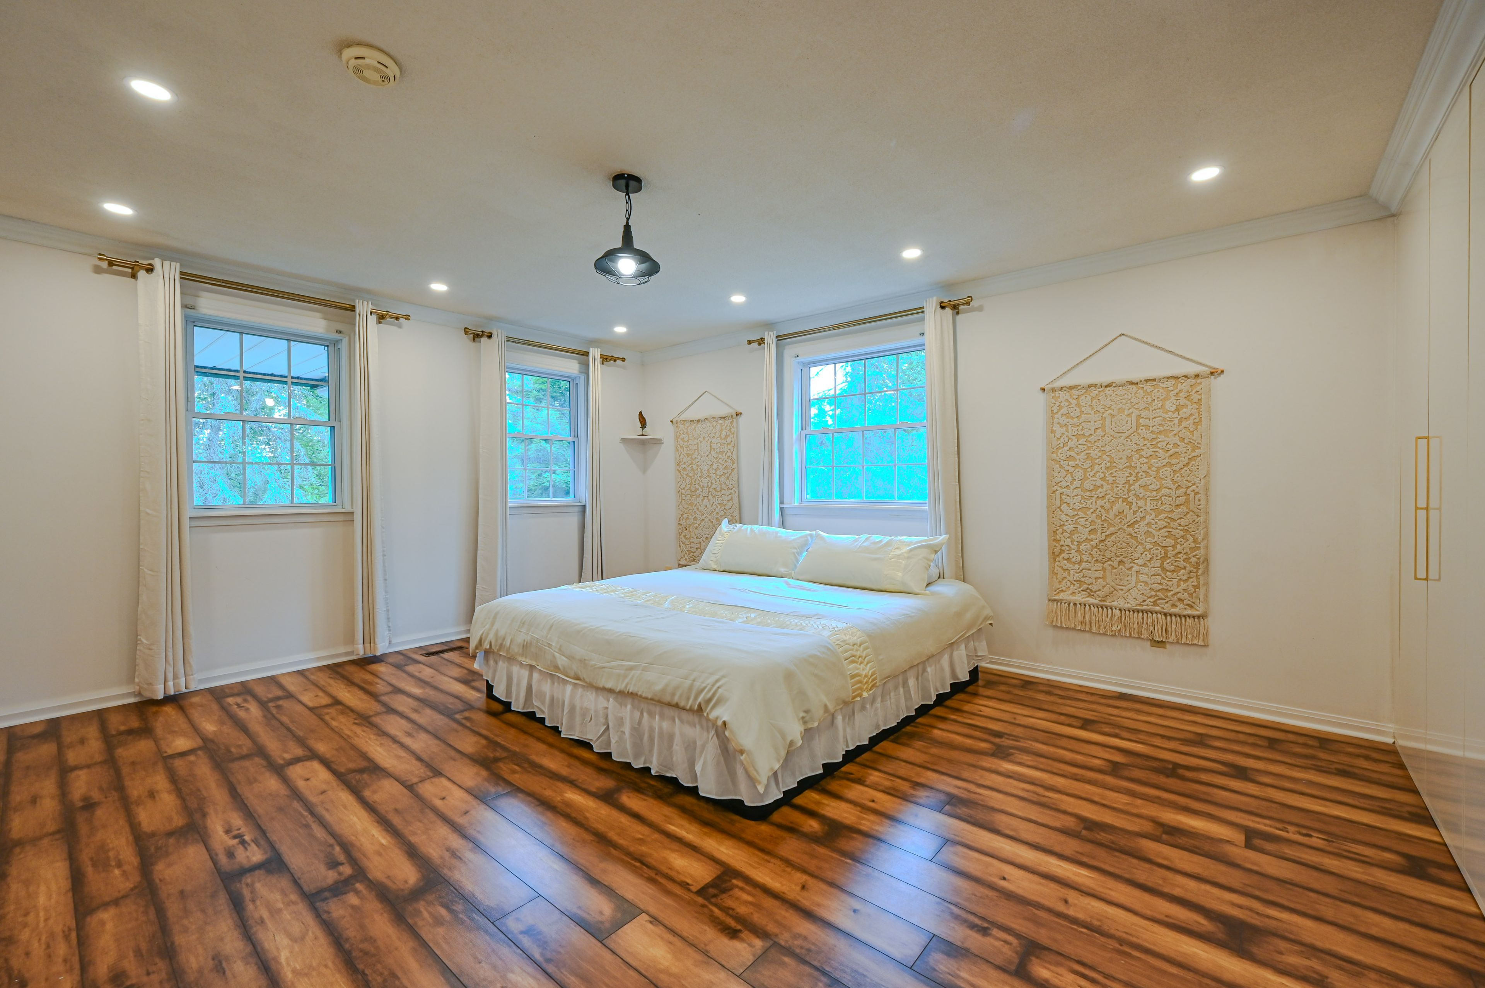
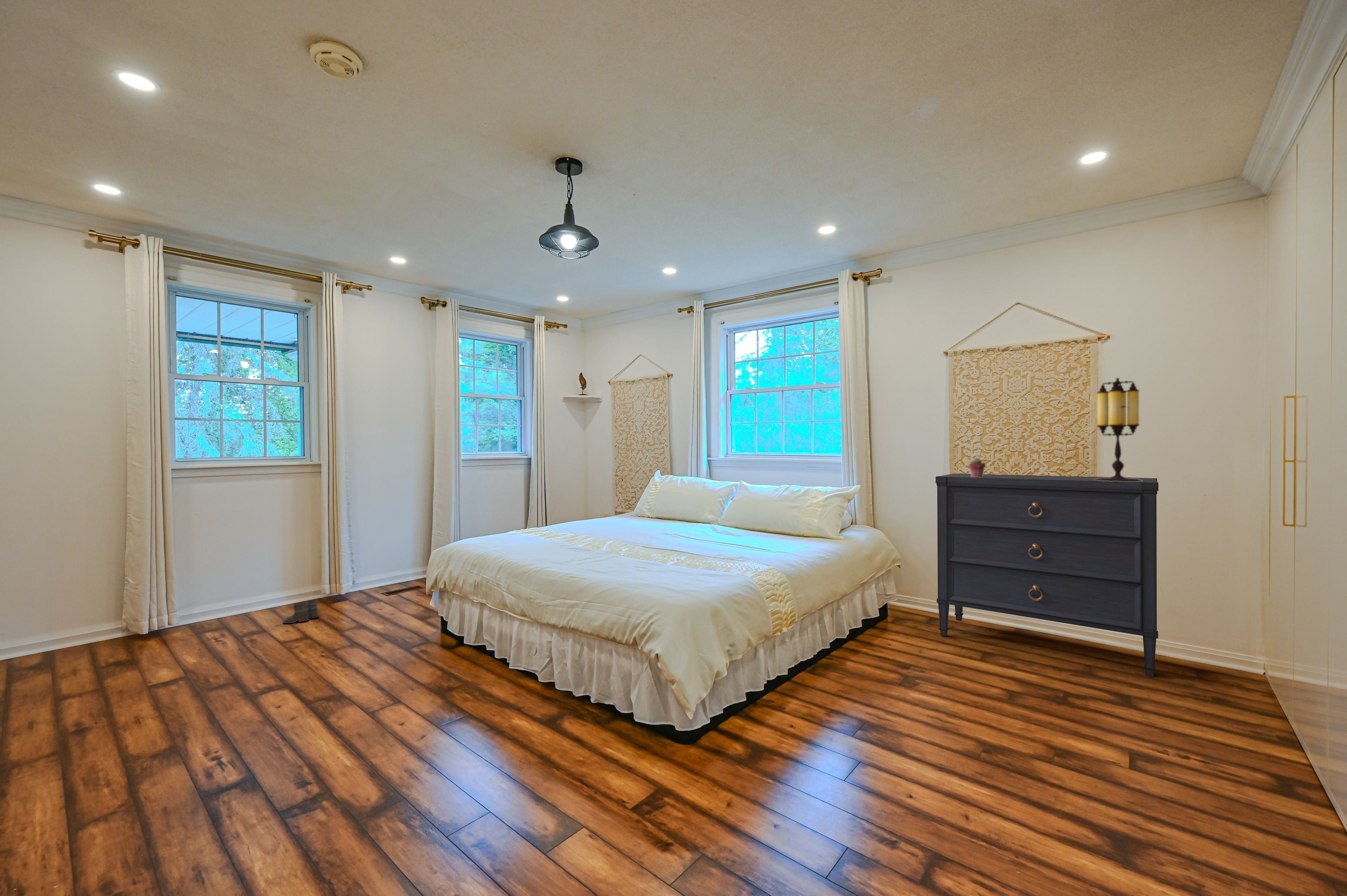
+ table lamp [1094,377,1142,482]
+ boots [282,599,324,625]
+ potted succulent [968,457,986,477]
+ dresser [935,473,1159,677]
